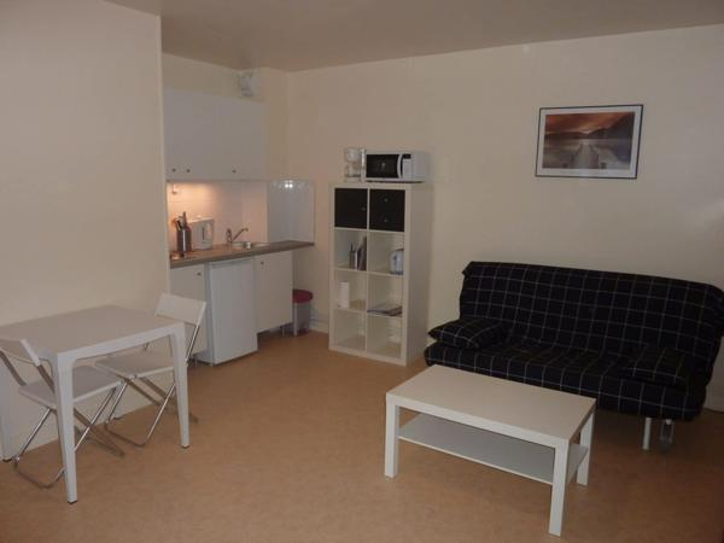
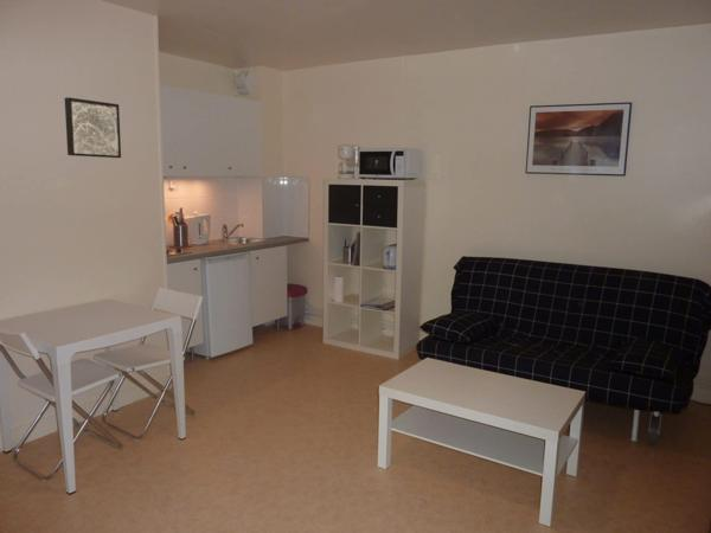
+ wall art [64,96,122,159]
